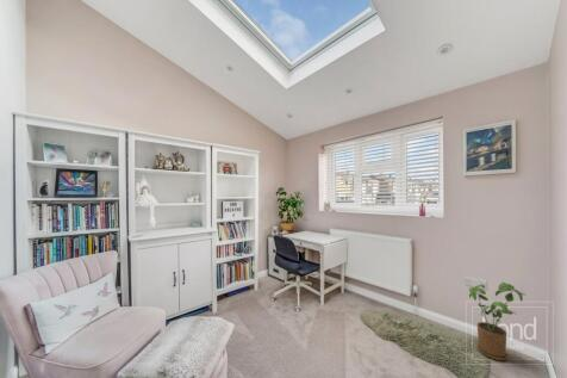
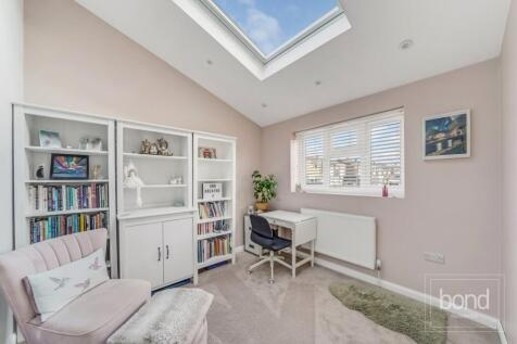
- house plant [468,281,525,361]
